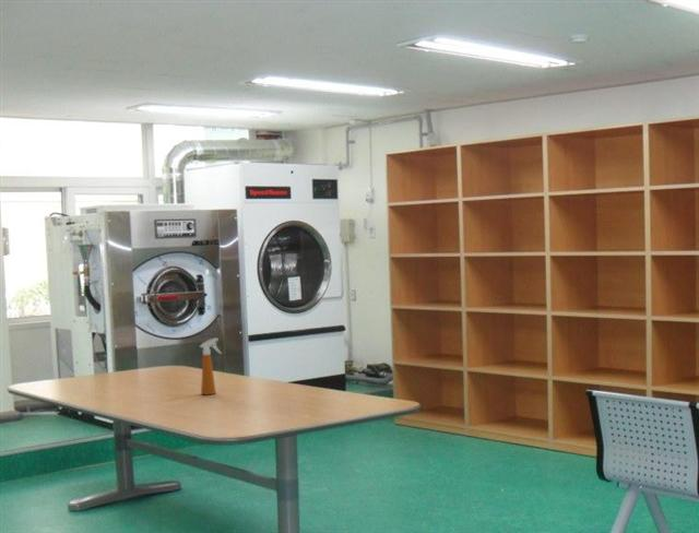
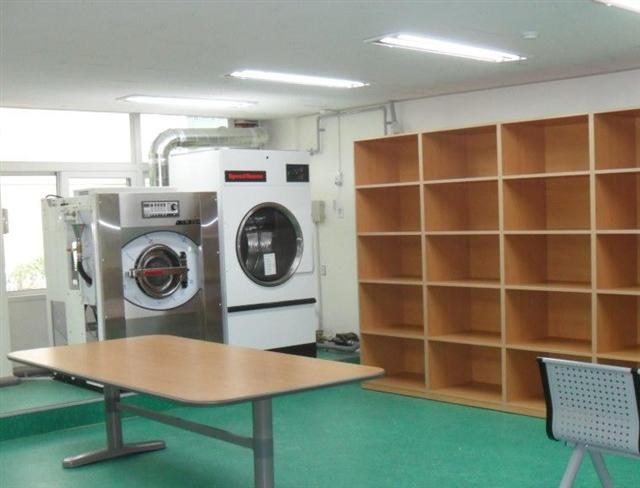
- spray bottle [199,337,223,395]
